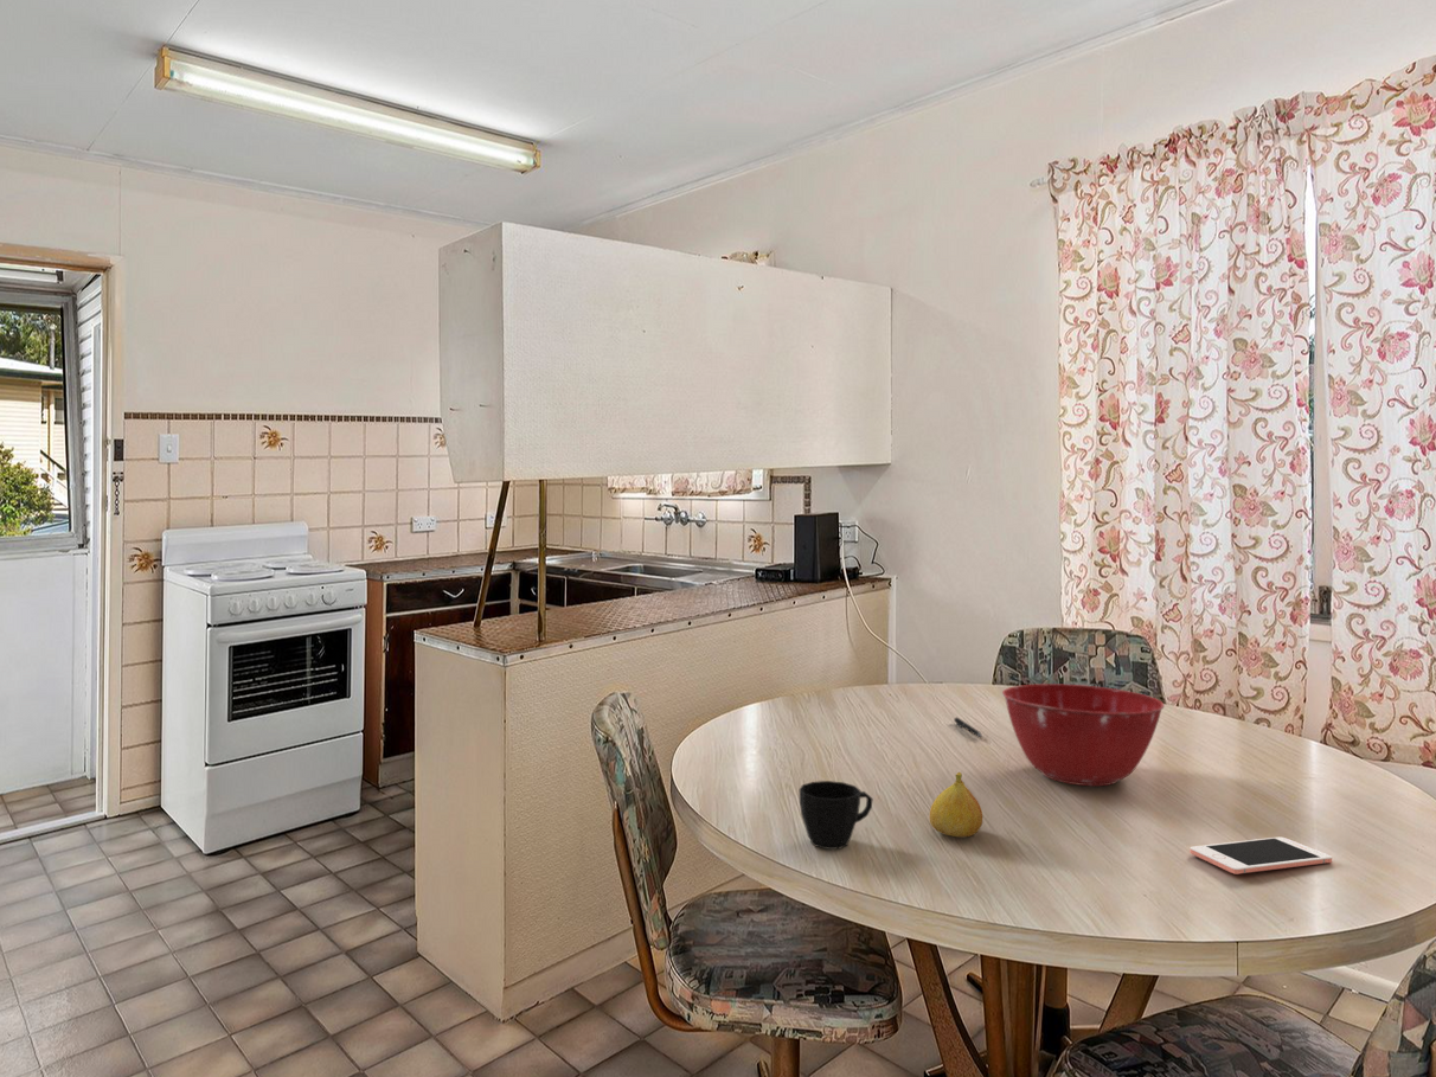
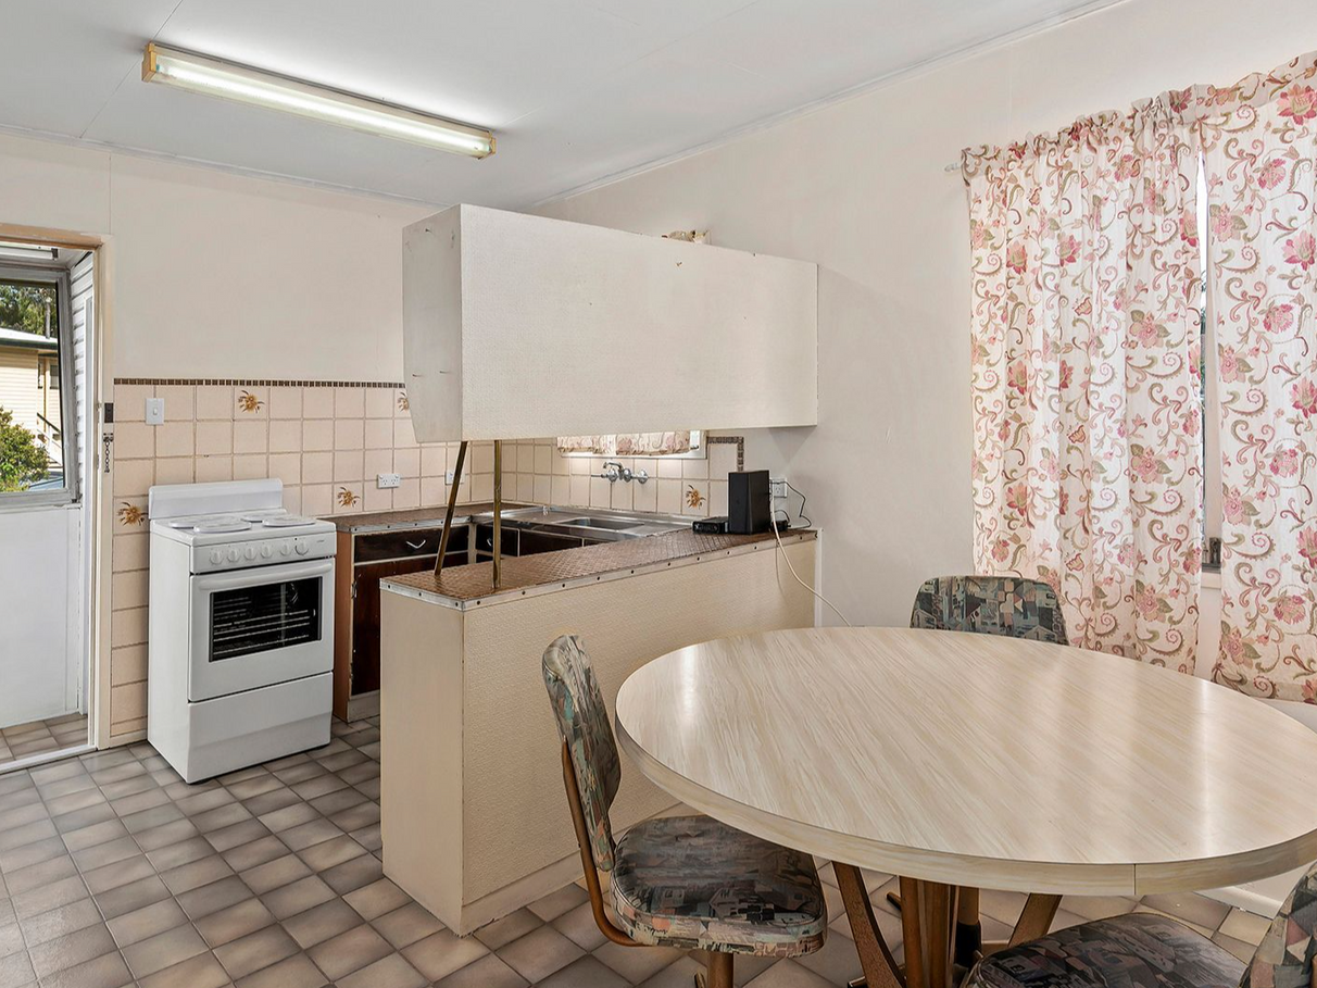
- cup [799,780,873,851]
- fruit [929,771,983,838]
- cell phone [1188,835,1333,876]
- pen [953,717,983,738]
- mixing bowl [1001,682,1166,787]
